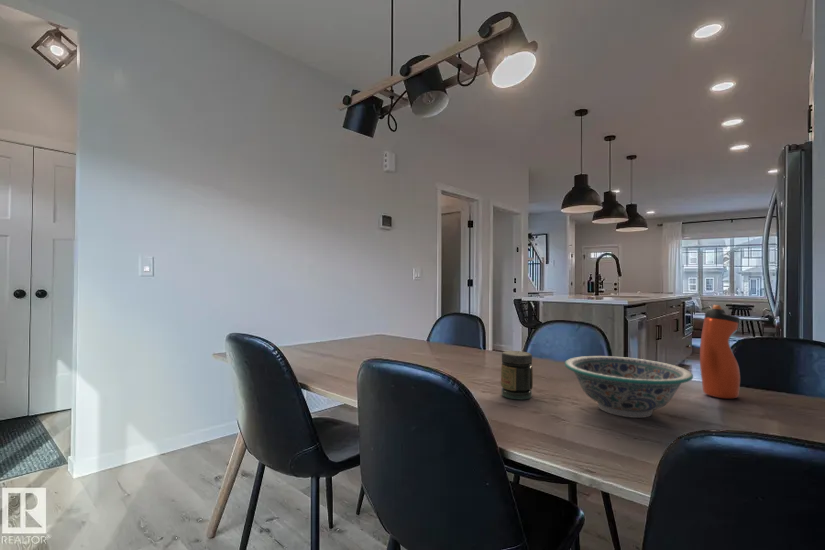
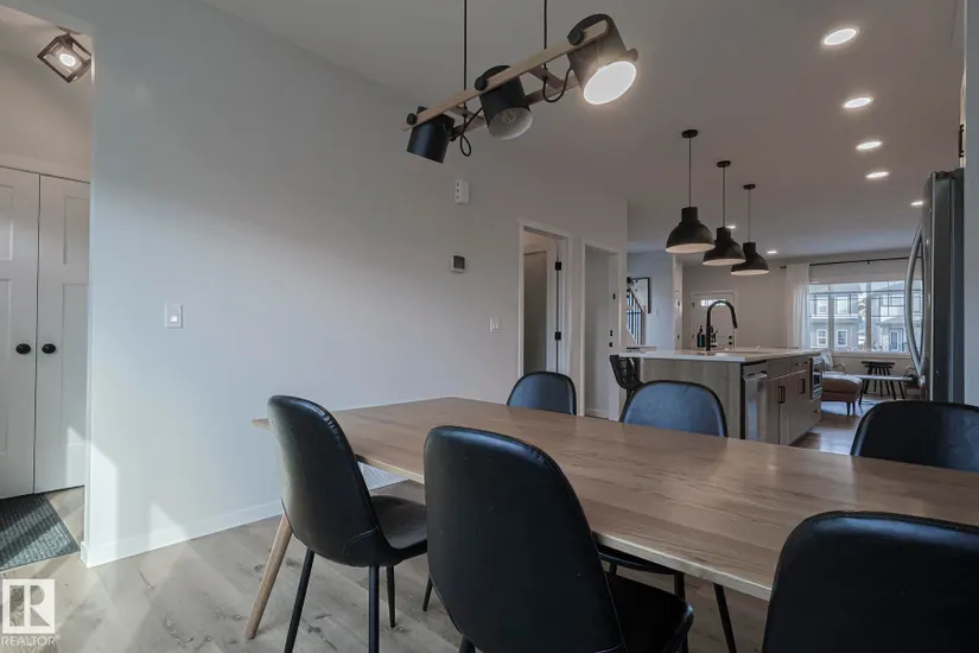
- decorative bowl [564,355,694,419]
- jar [500,350,534,401]
- water bottle [699,304,741,399]
